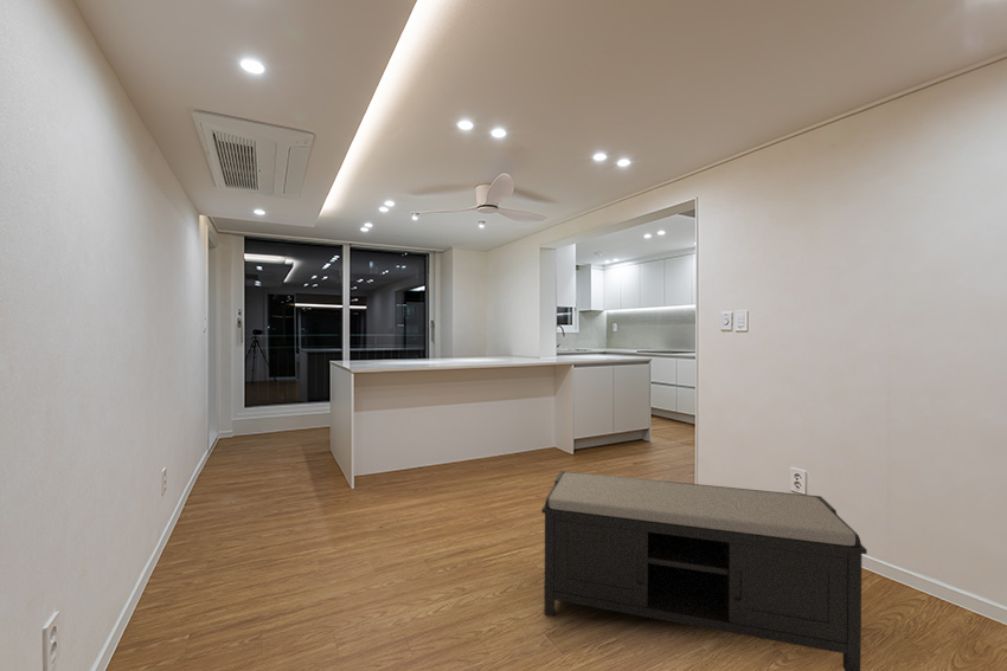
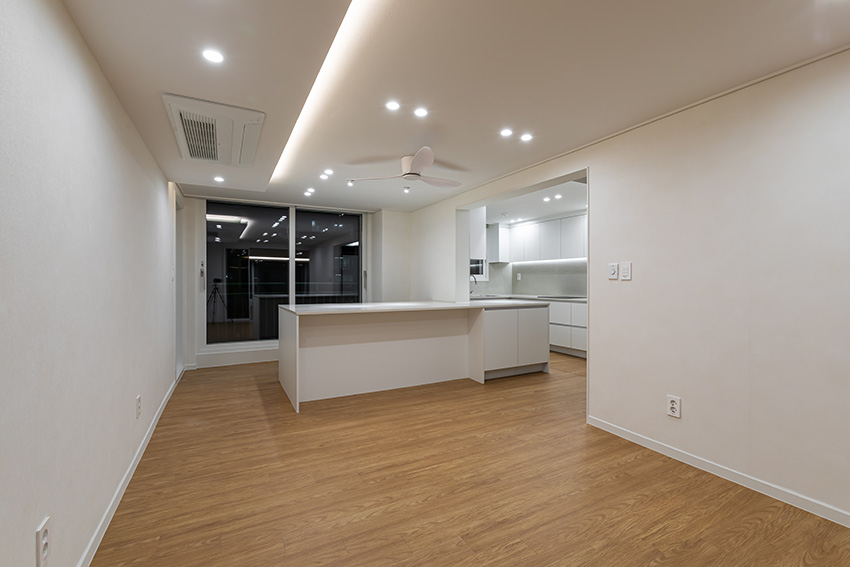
- bench [540,470,868,671]
